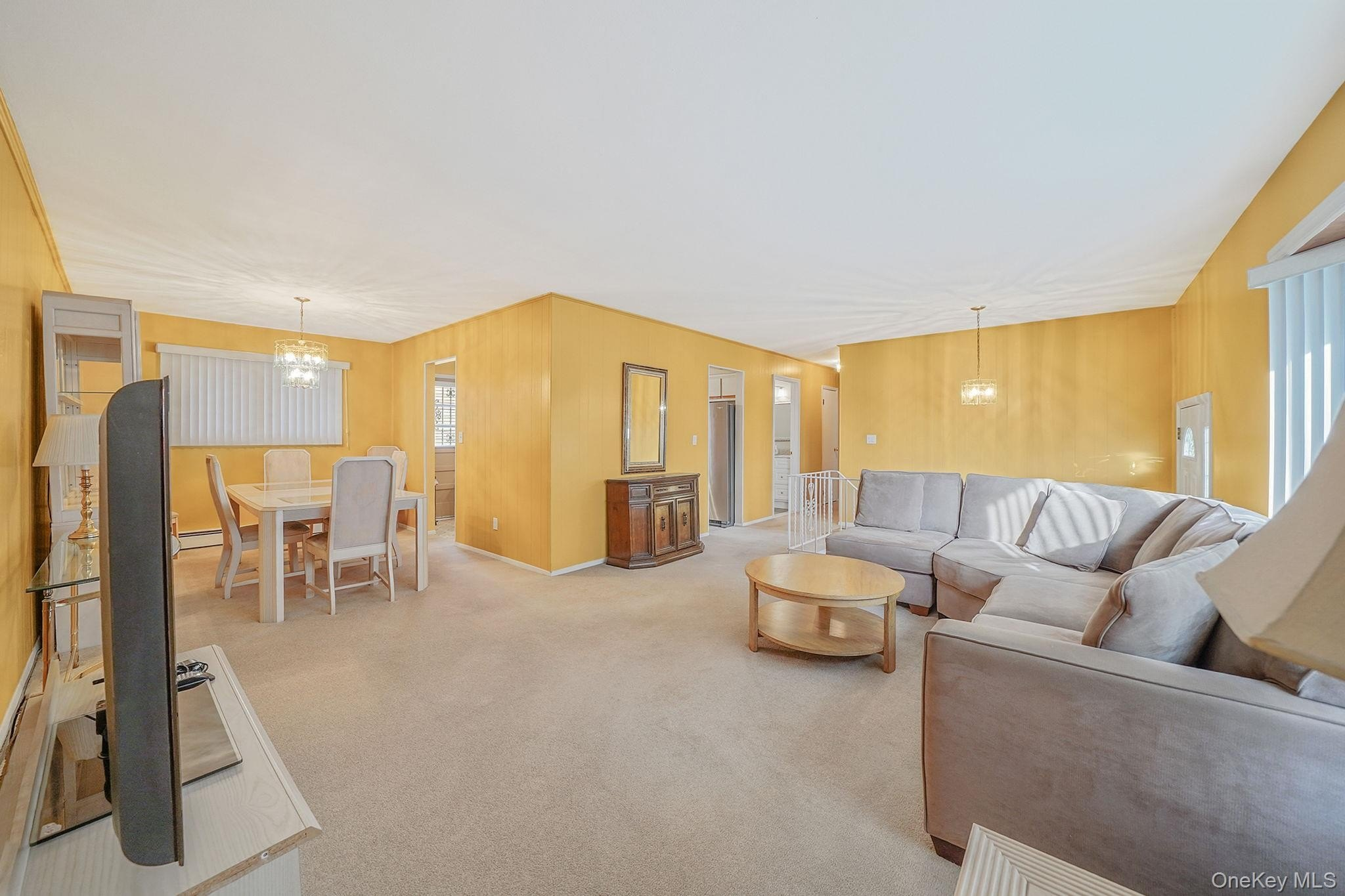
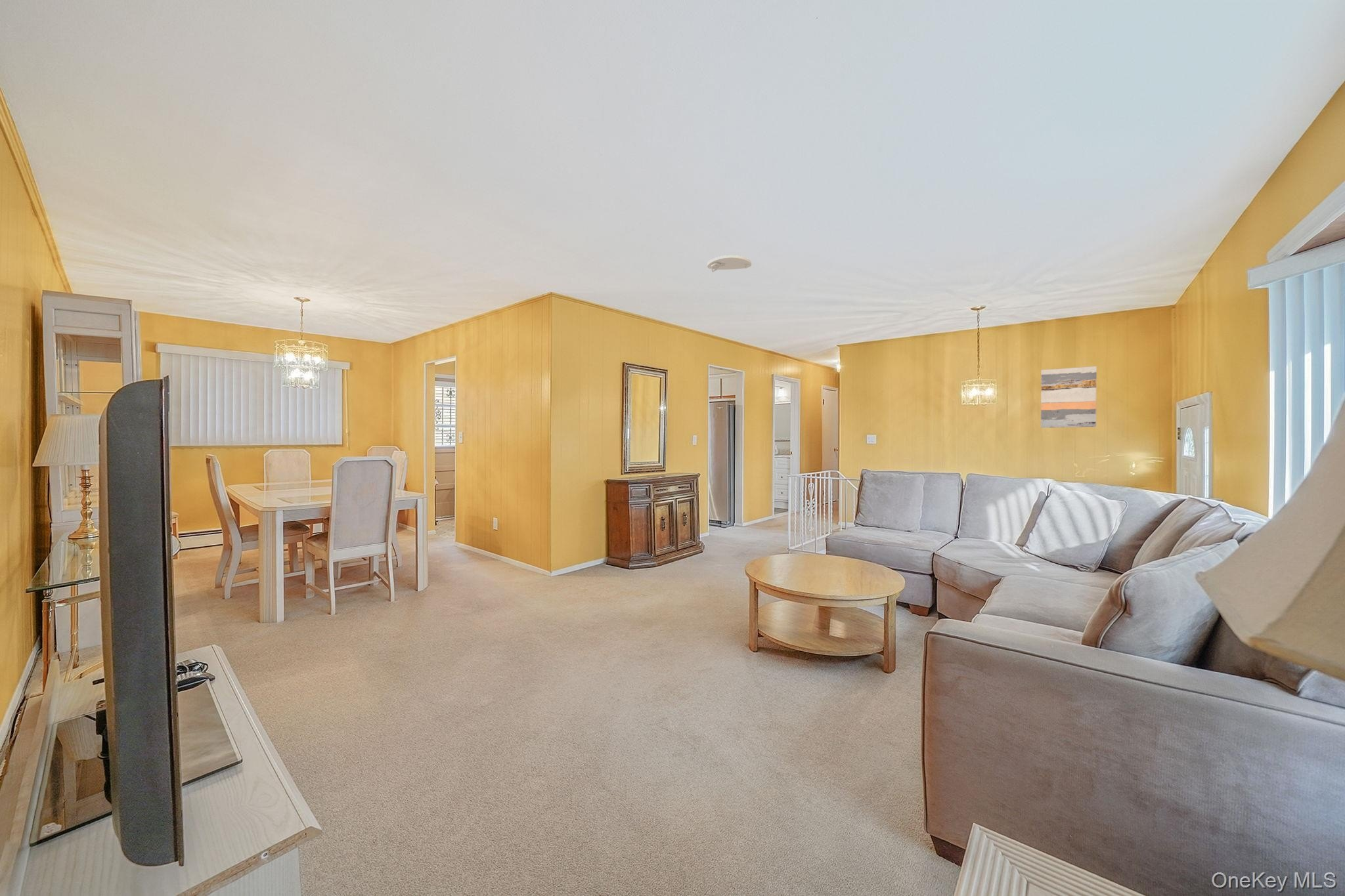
+ smoke detector [707,255,752,272]
+ wall art [1040,366,1097,428]
